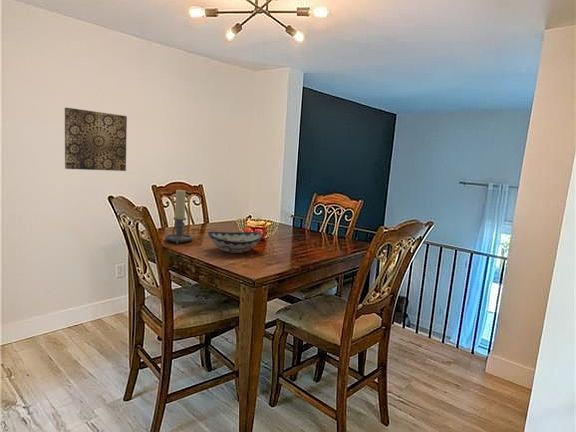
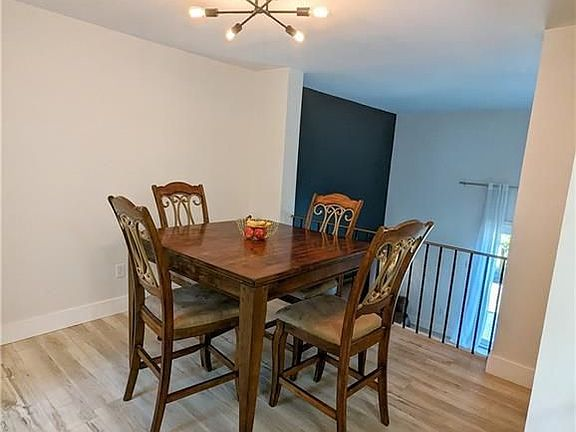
- candle holder [164,189,194,245]
- wall art [64,107,128,172]
- decorative bowl [206,231,264,254]
